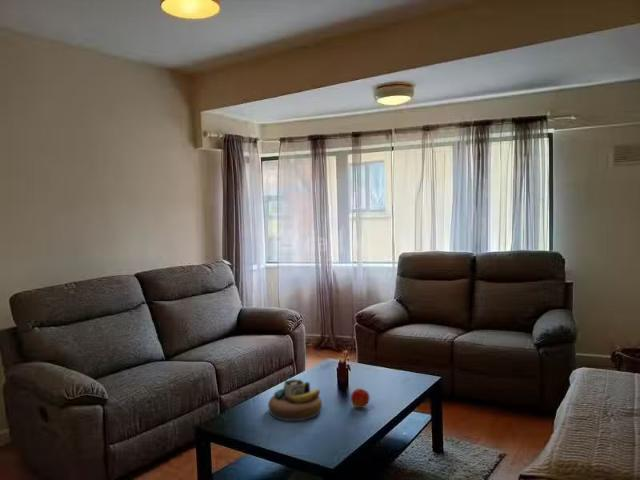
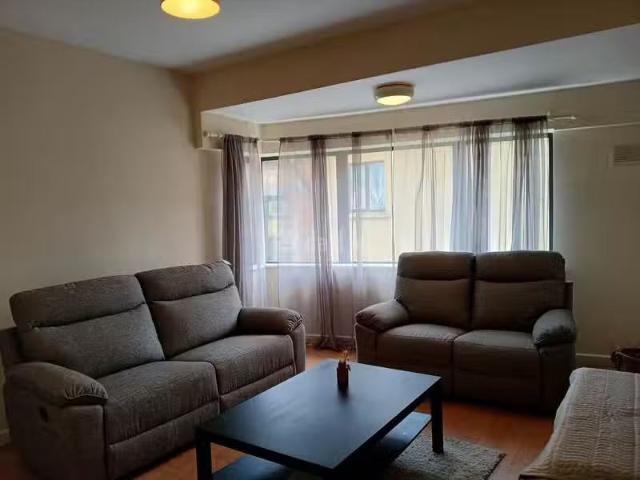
- decorative bowl [267,378,323,422]
- apple [350,388,371,409]
